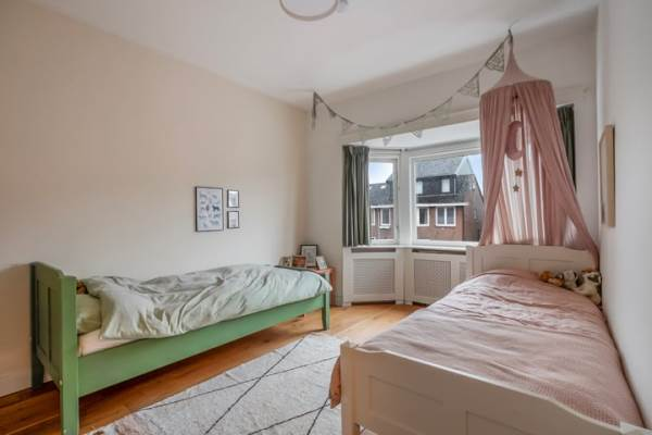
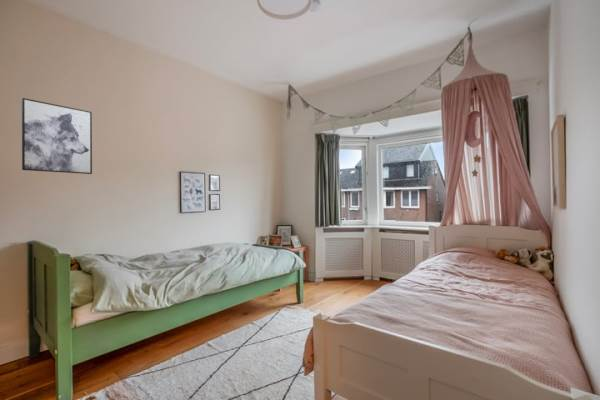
+ wall art [21,97,93,175]
